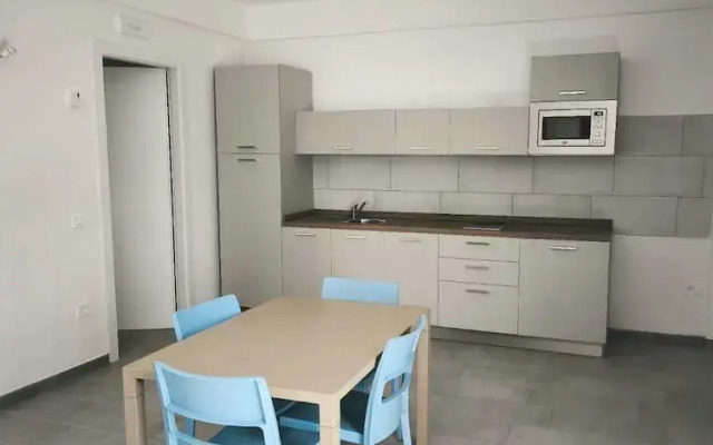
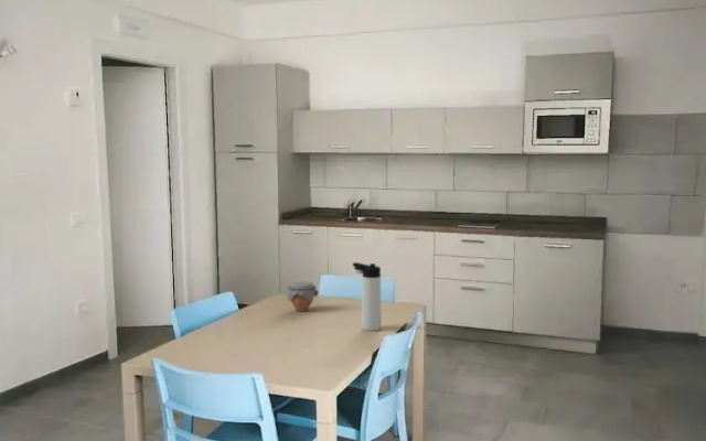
+ jar [286,280,320,312]
+ thermos bottle [352,261,383,332]
